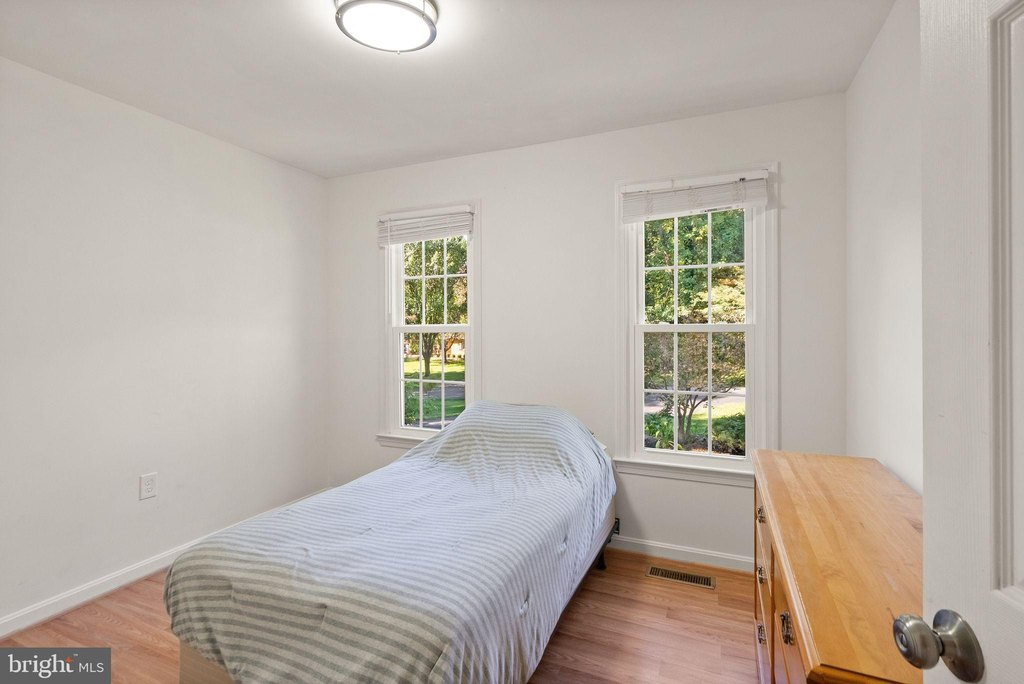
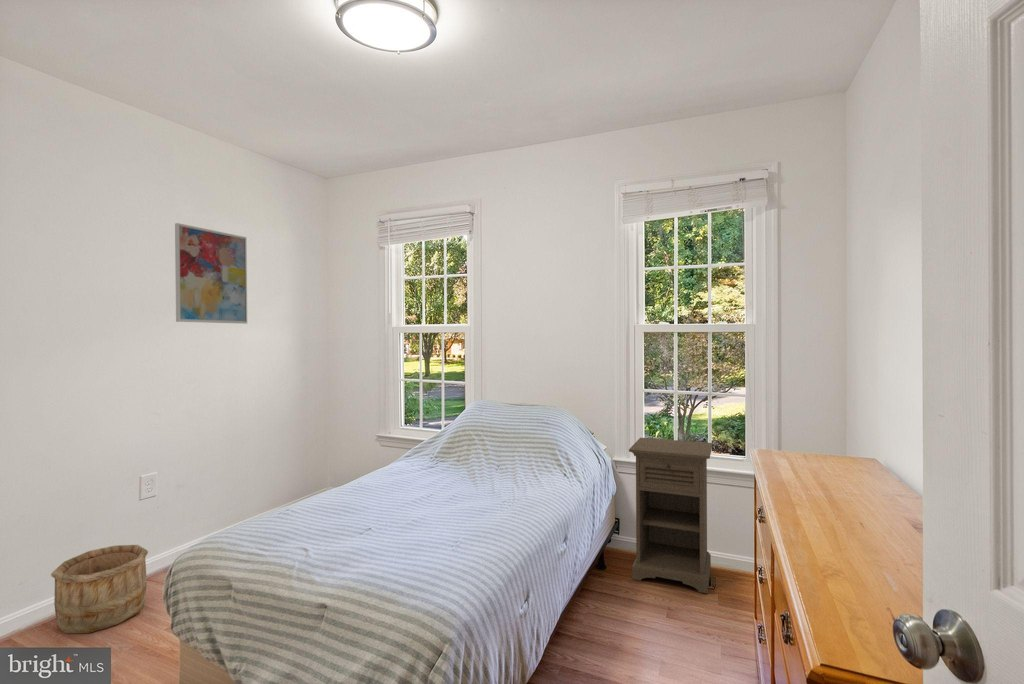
+ wooden bucket [50,544,149,634]
+ wall art [174,222,248,325]
+ nightstand [628,437,714,595]
